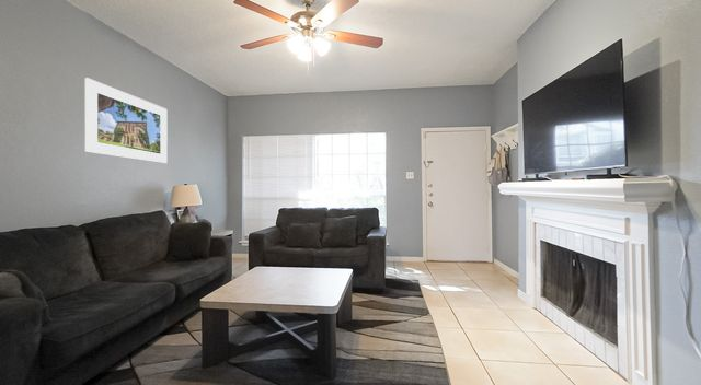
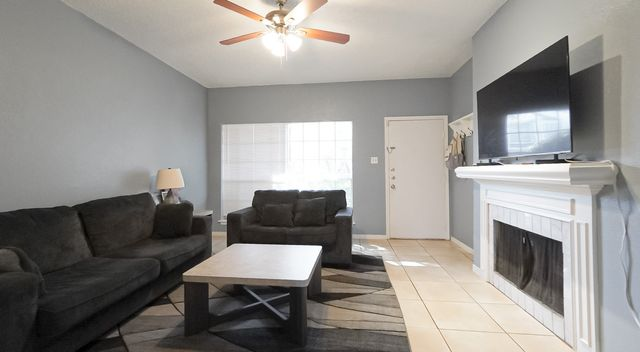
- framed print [84,77,169,164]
